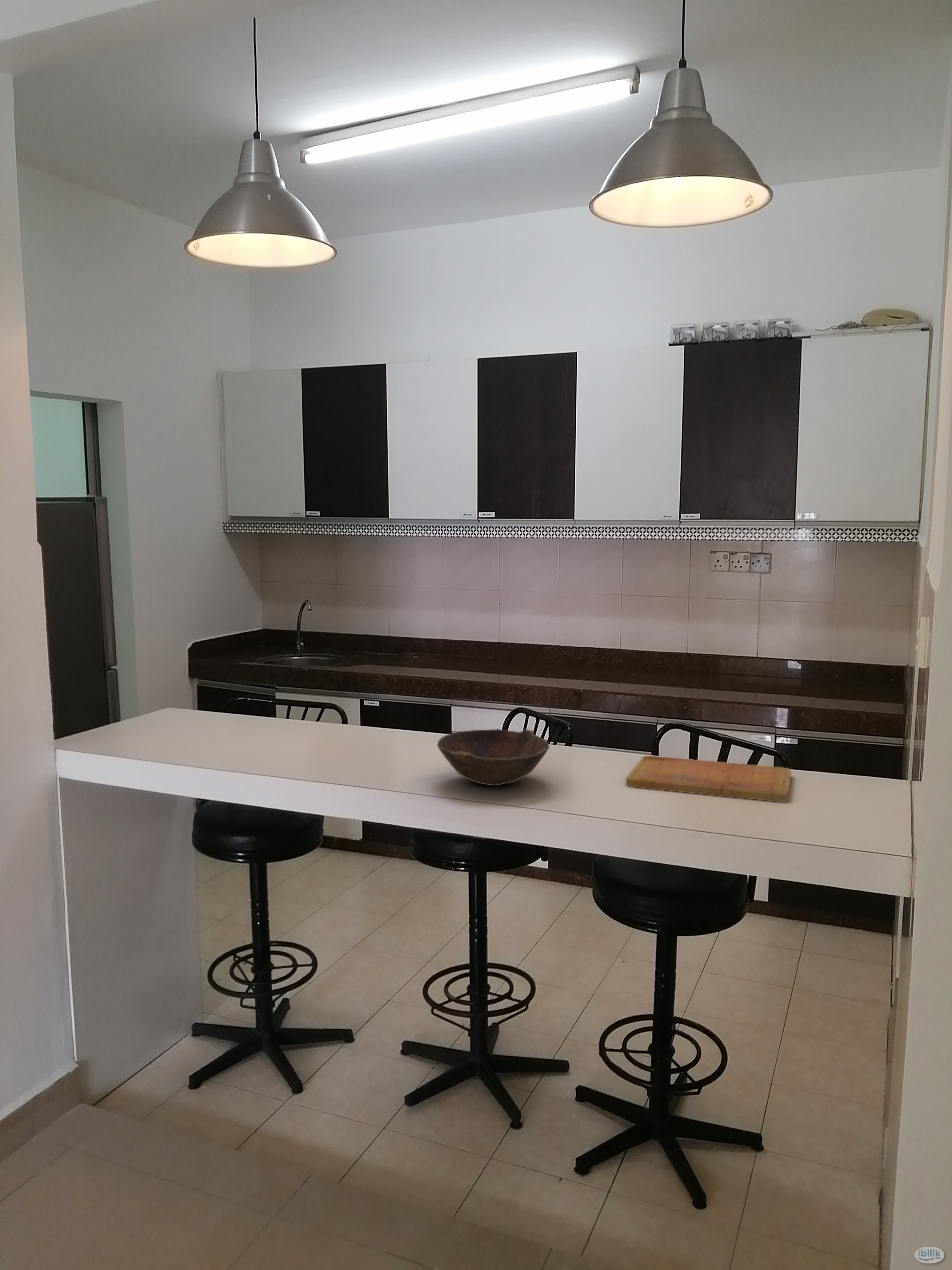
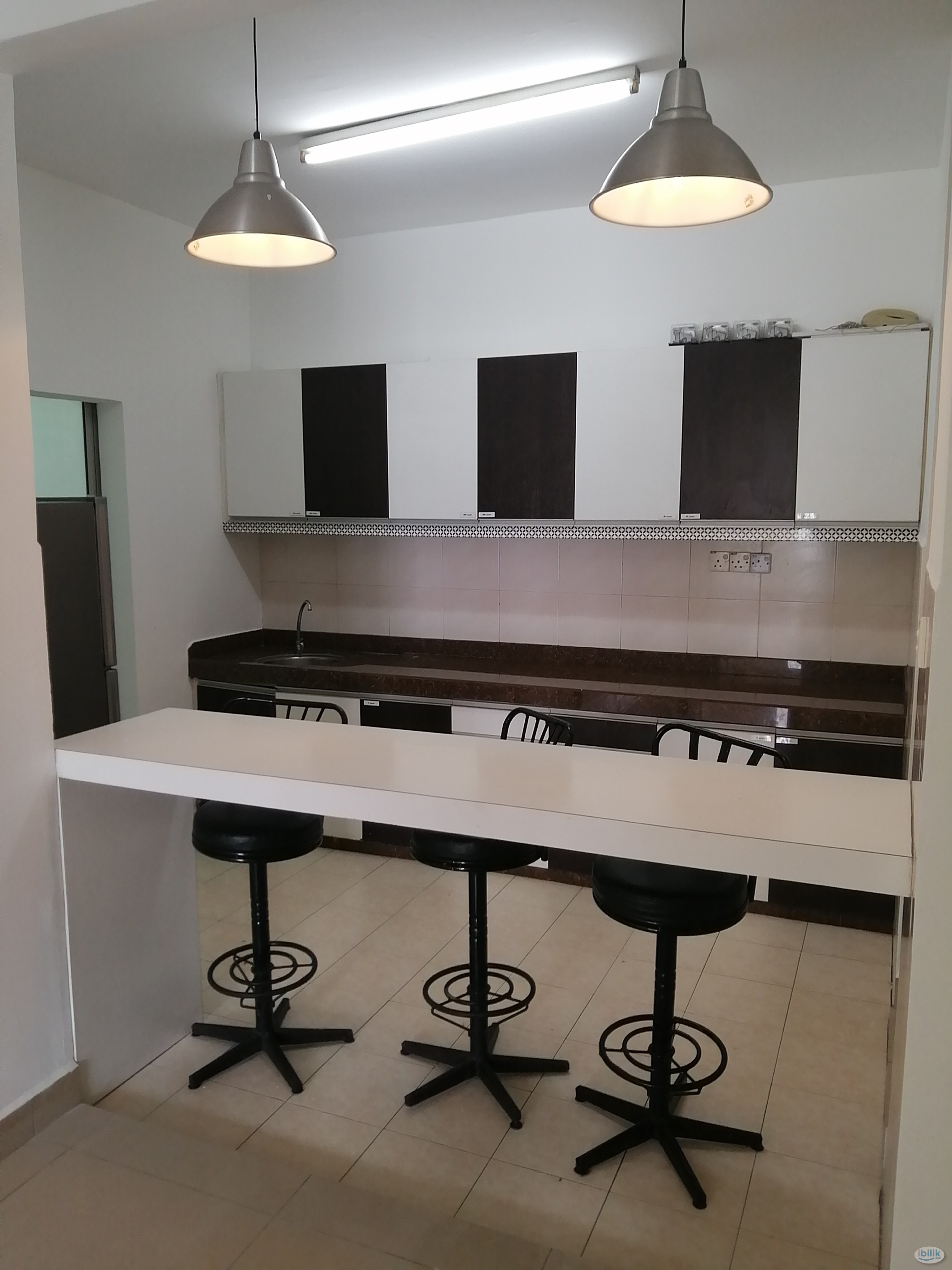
- bowl [437,729,549,786]
- cutting board [626,755,791,802]
